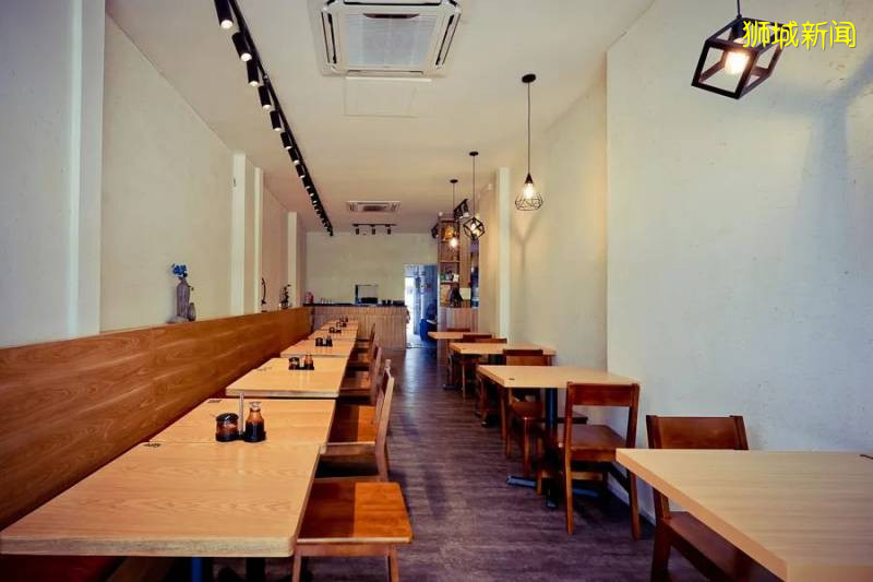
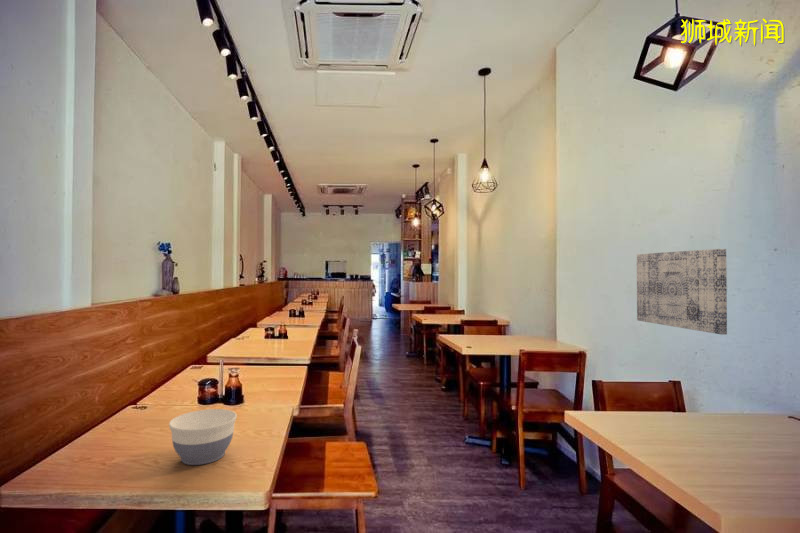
+ wall art [636,248,728,336]
+ bowl [168,408,238,466]
